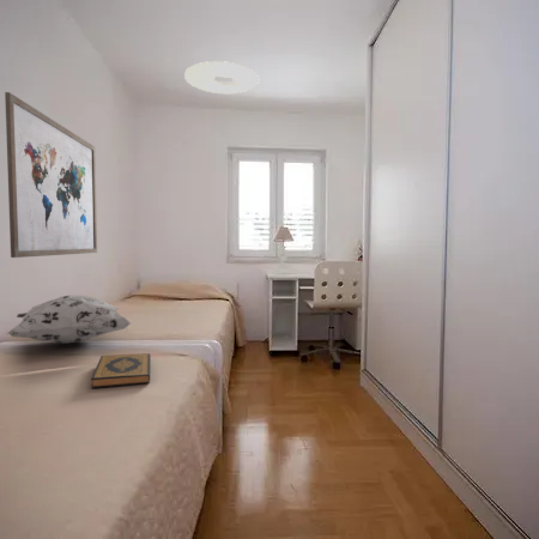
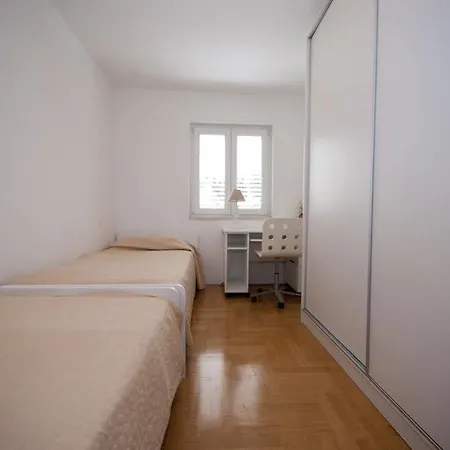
- wall art [4,91,98,259]
- decorative pillow [5,295,133,345]
- hardback book [90,352,151,389]
- ceiling light [183,60,260,95]
